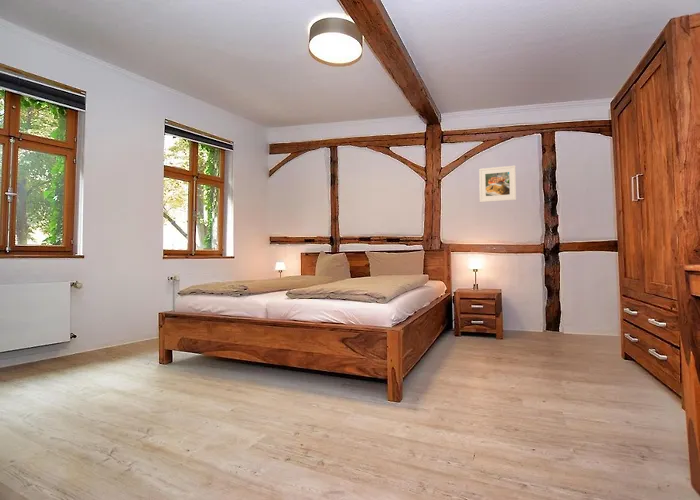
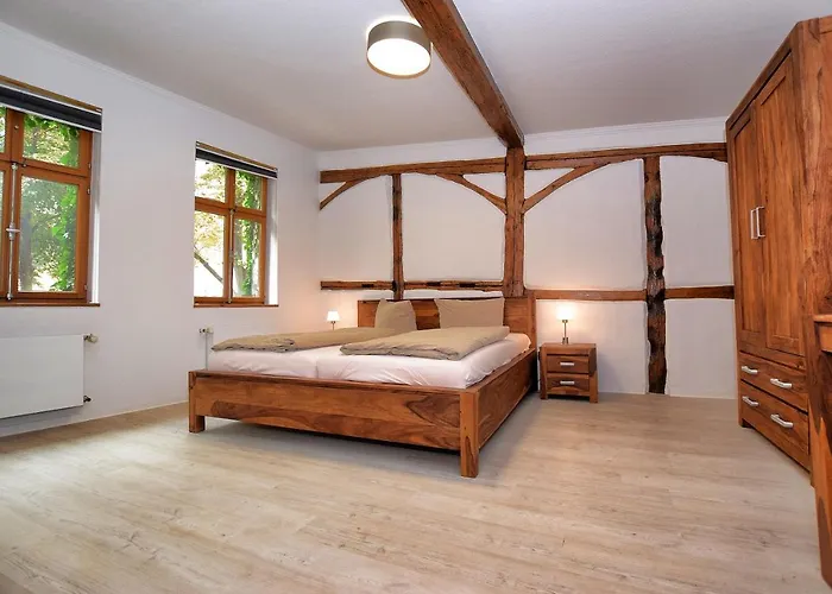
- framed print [478,165,517,203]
